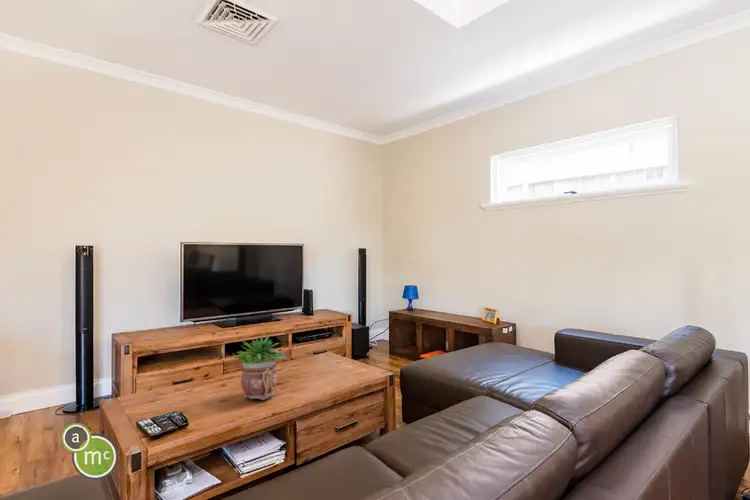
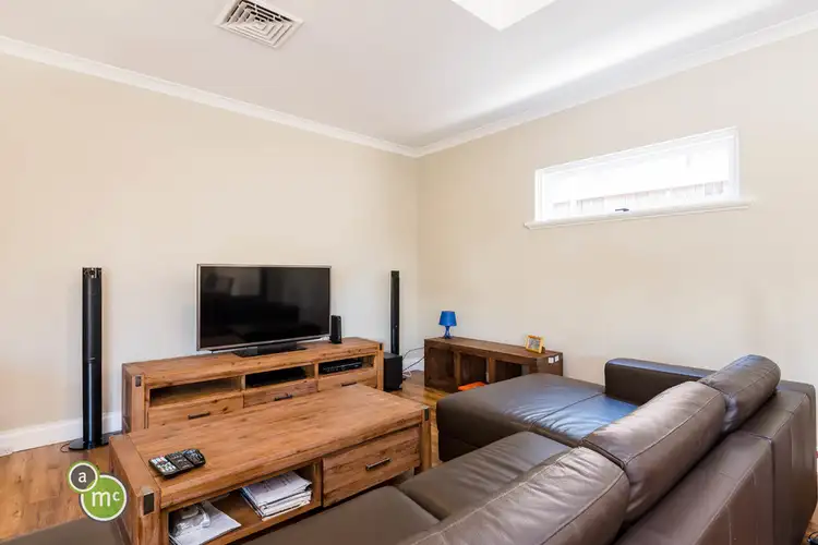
- potted plant [232,333,288,401]
